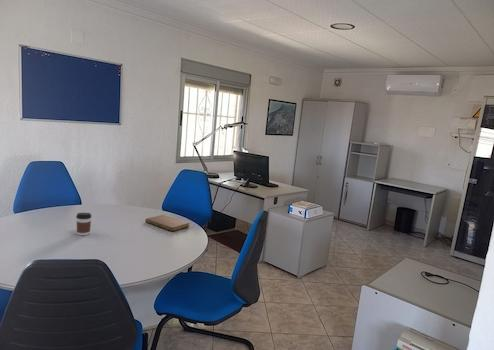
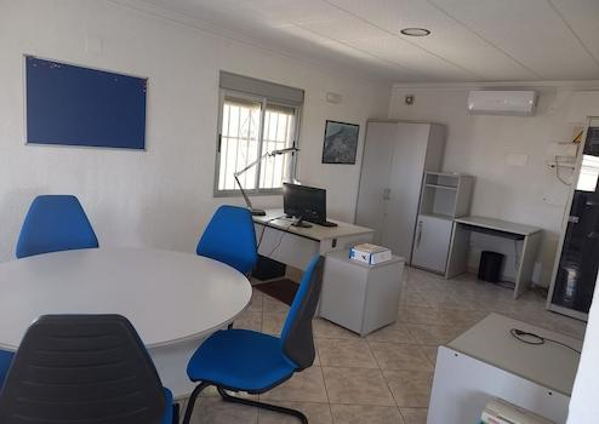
- notebook [144,214,190,232]
- coffee cup [75,212,93,236]
